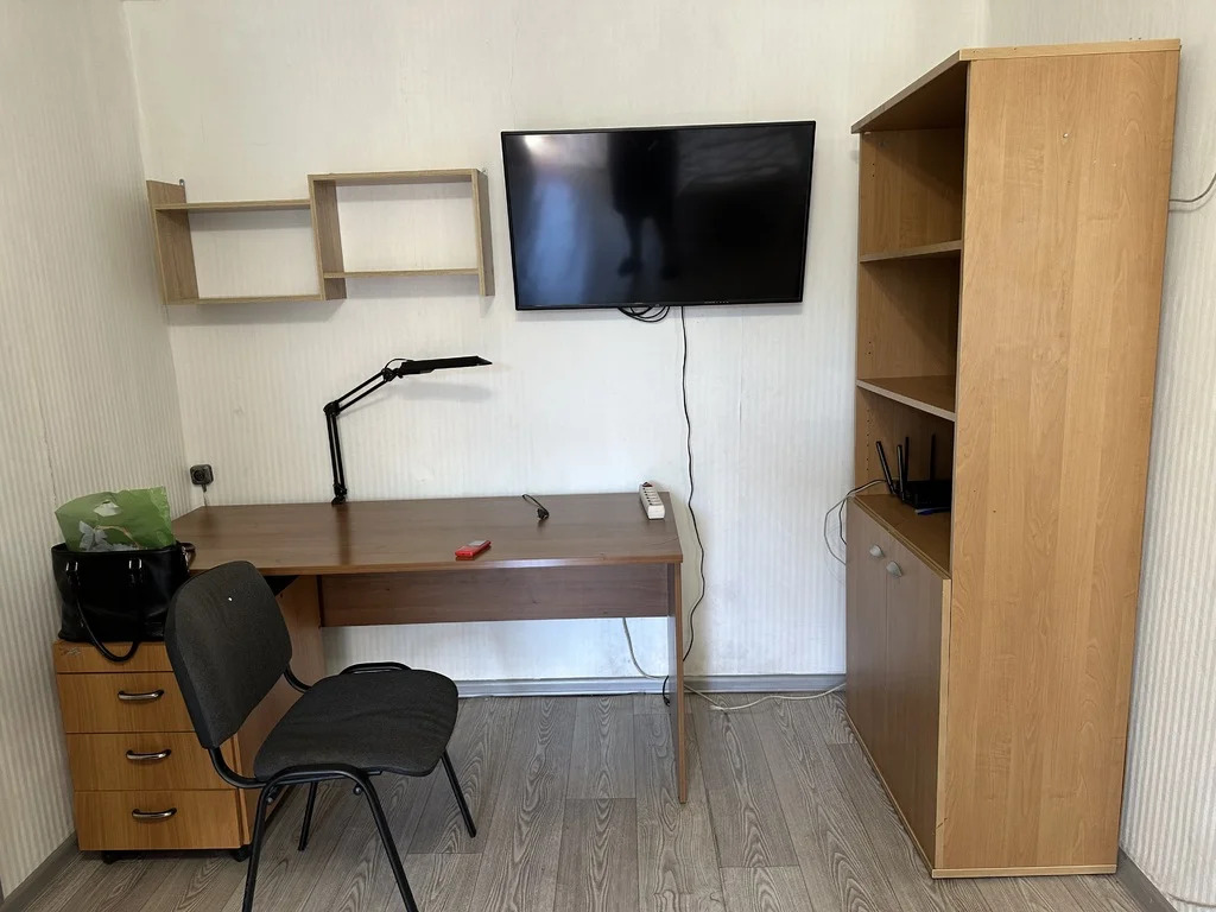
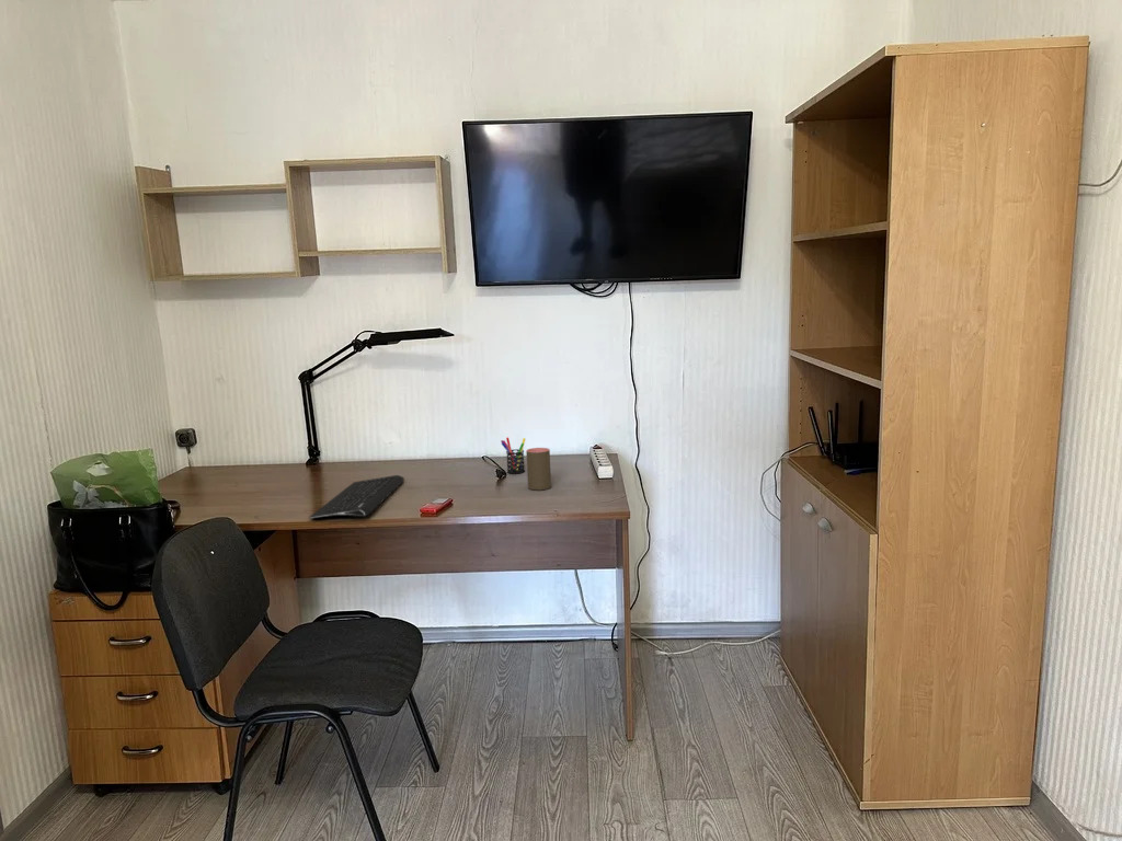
+ pen holder [500,436,526,475]
+ keyboard [308,474,405,520]
+ cup [525,447,552,491]
